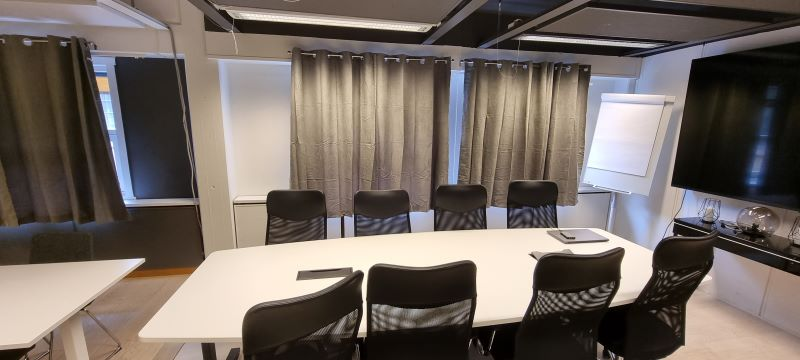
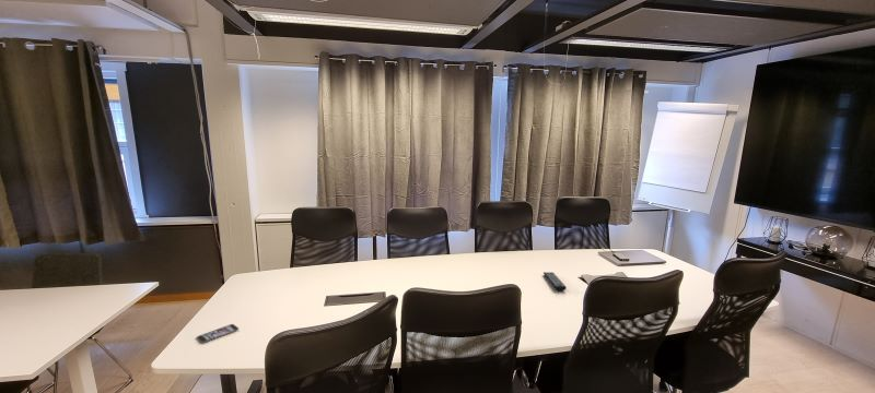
+ smartphone [196,323,240,344]
+ remote control [542,271,568,291]
